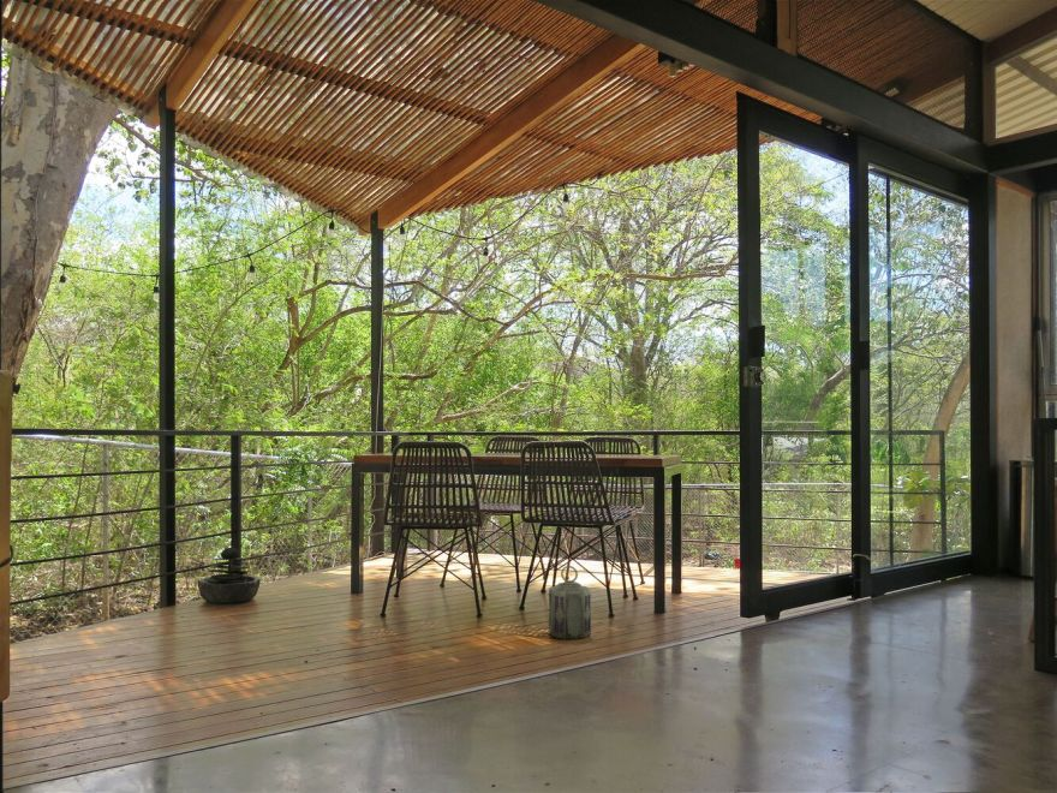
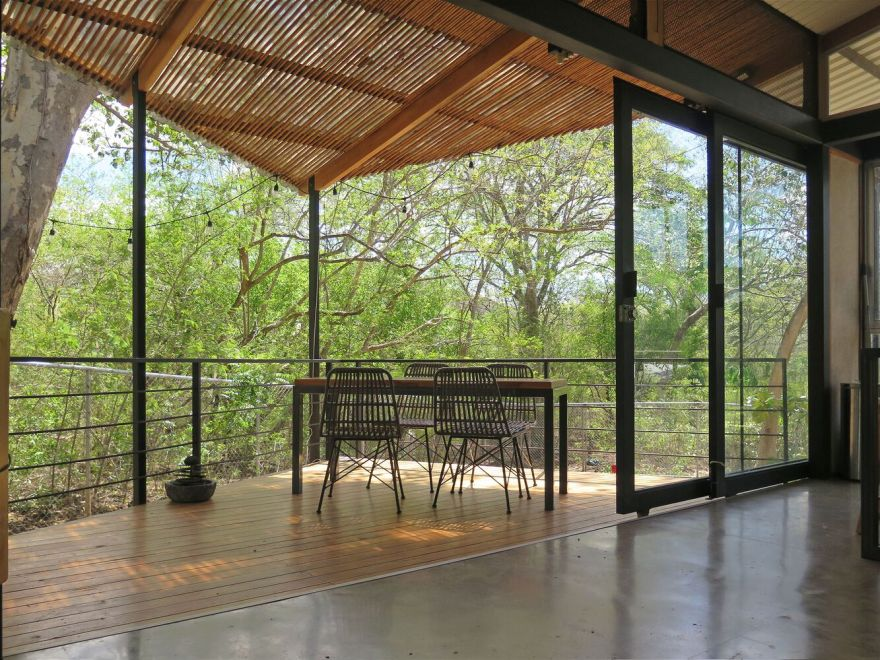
- lantern [548,565,592,640]
